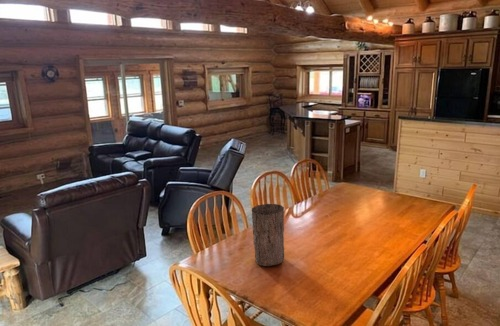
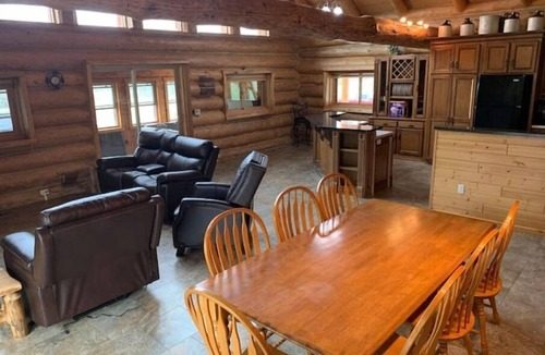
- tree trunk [251,203,285,267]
